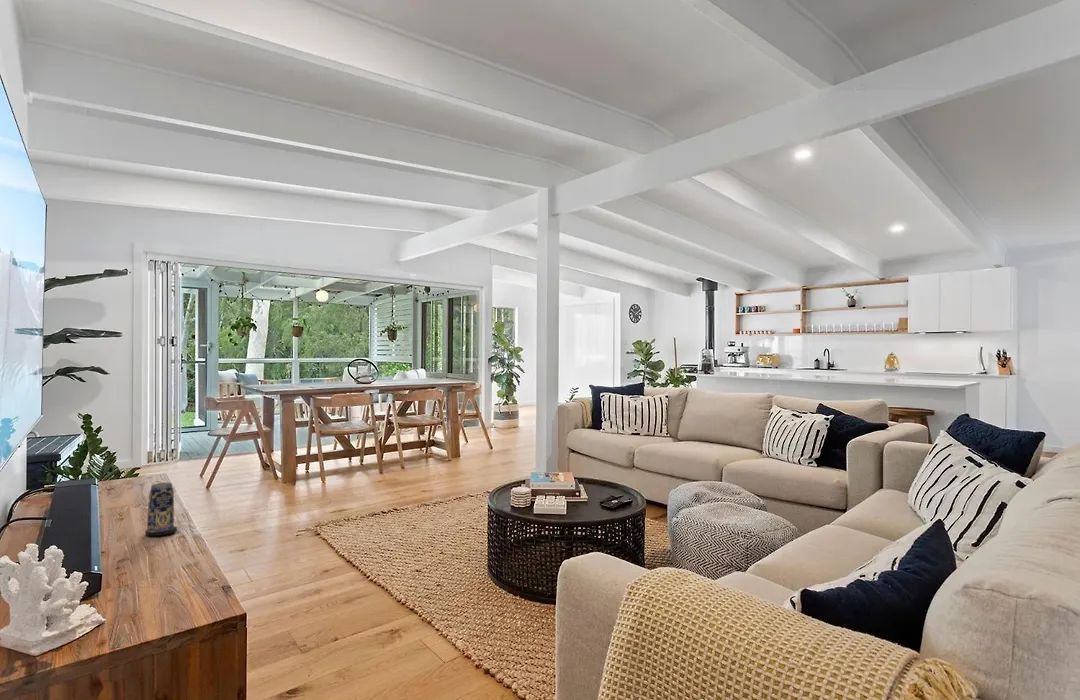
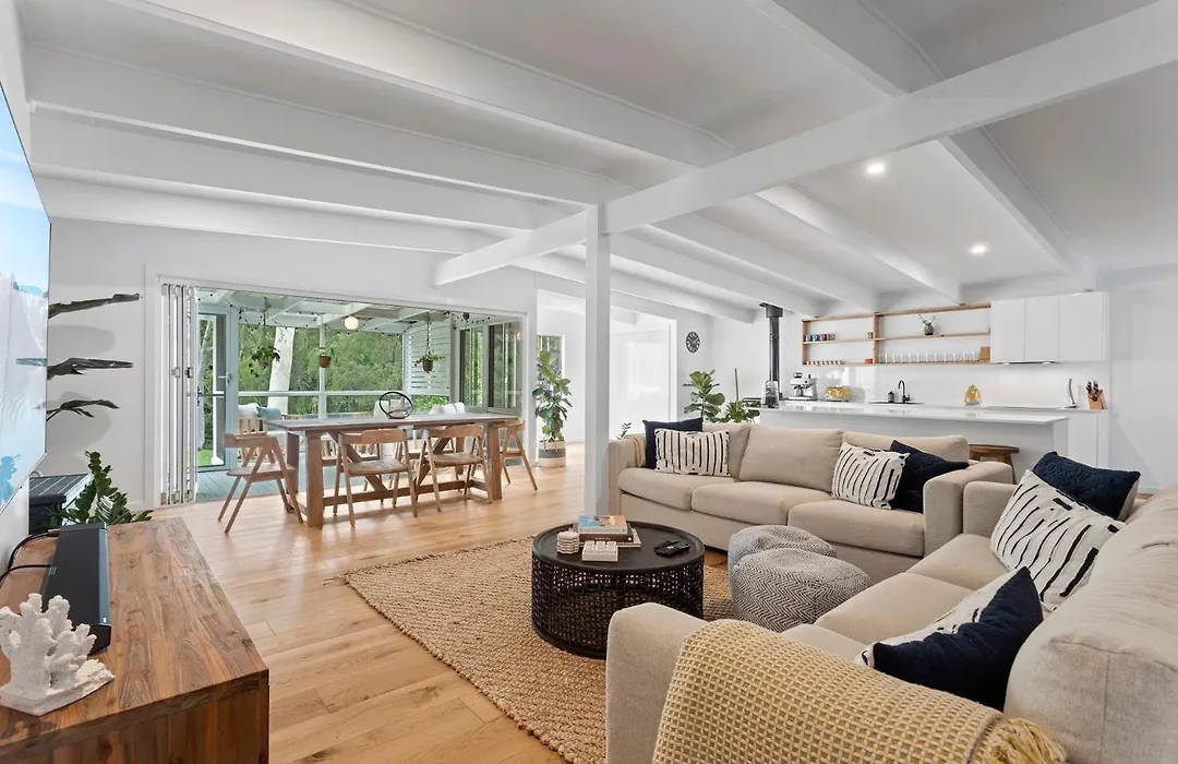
- candle [145,482,178,537]
